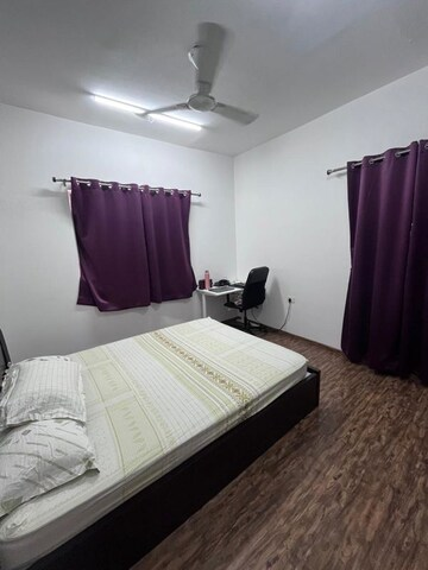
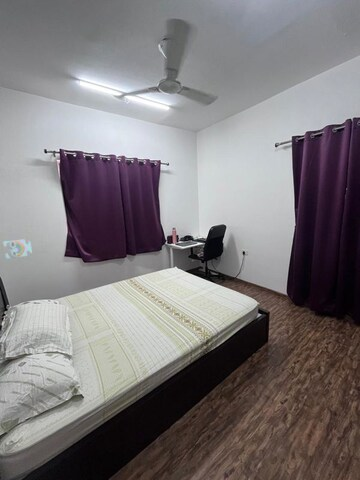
+ decorative wall piece [2,238,33,260]
